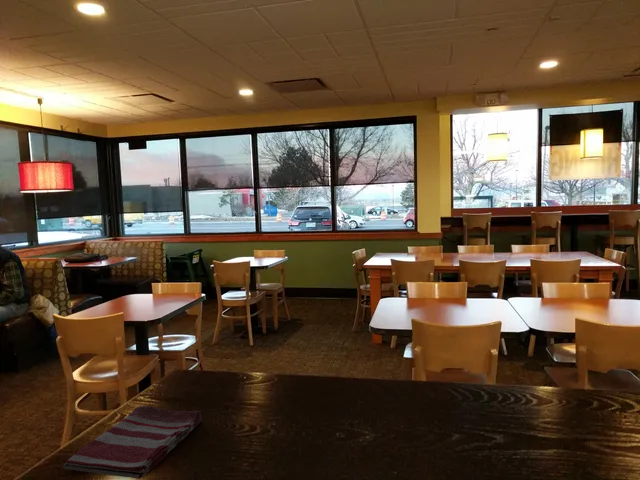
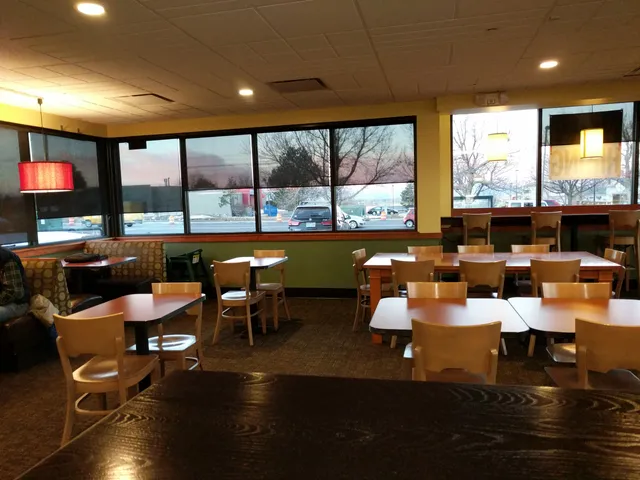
- dish towel [62,405,203,480]
